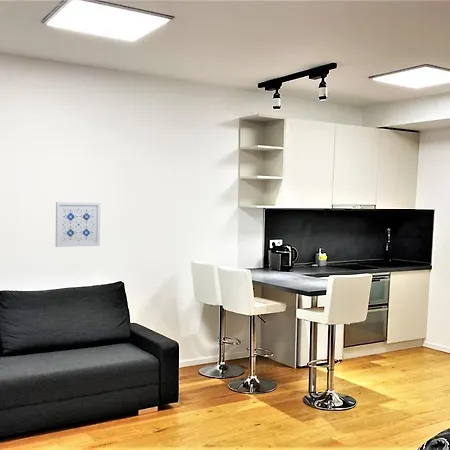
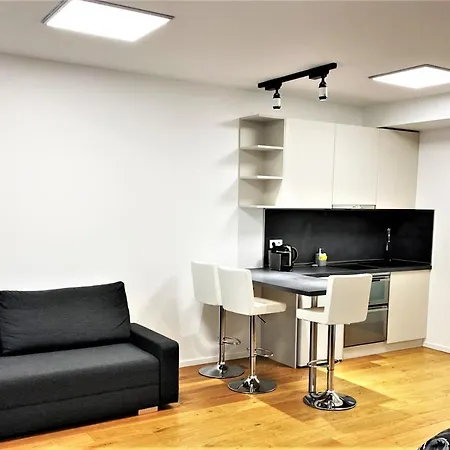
- wall art [55,201,101,248]
